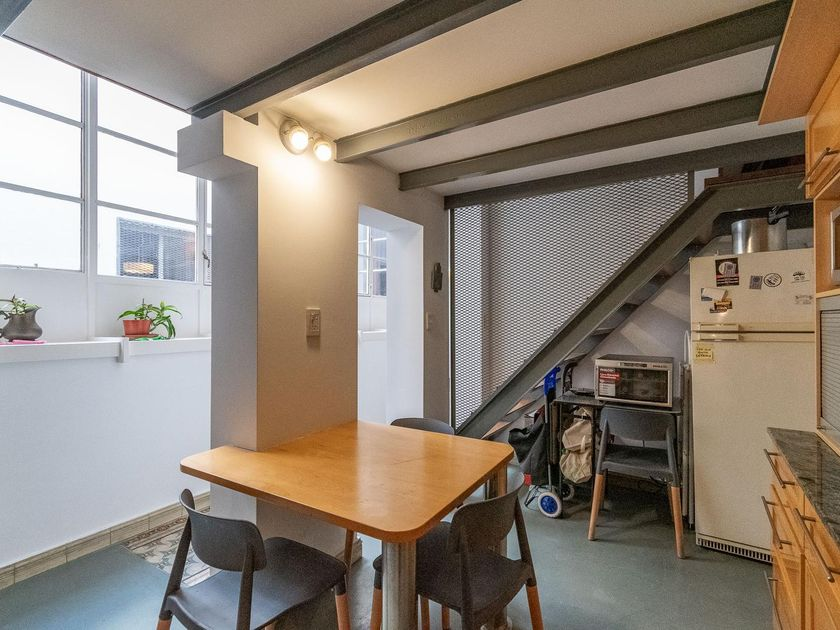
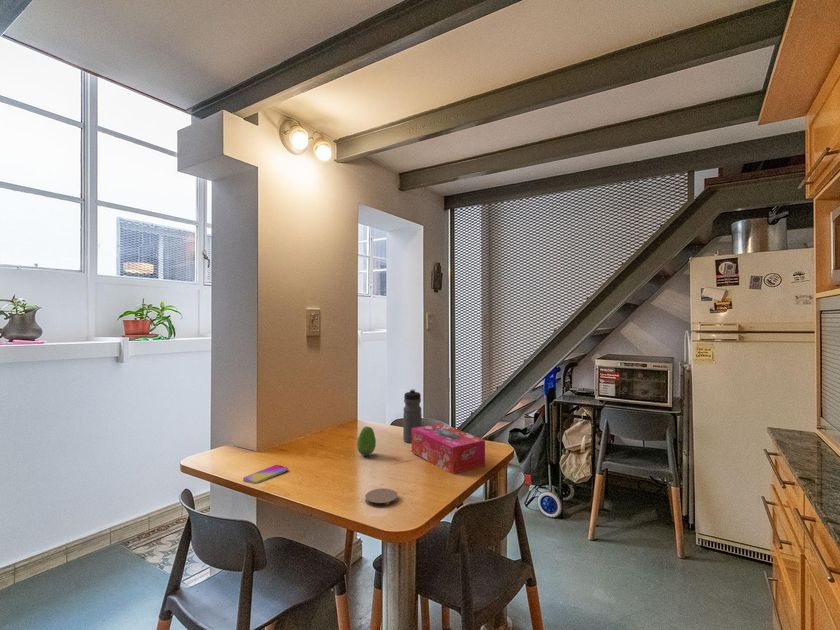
+ smartphone [242,464,289,485]
+ fruit [356,425,377,457]
+ water bottle [402,388,423,444]
+ coaster [364,488,399,507]
+ tissue box [411,422,486,475]
